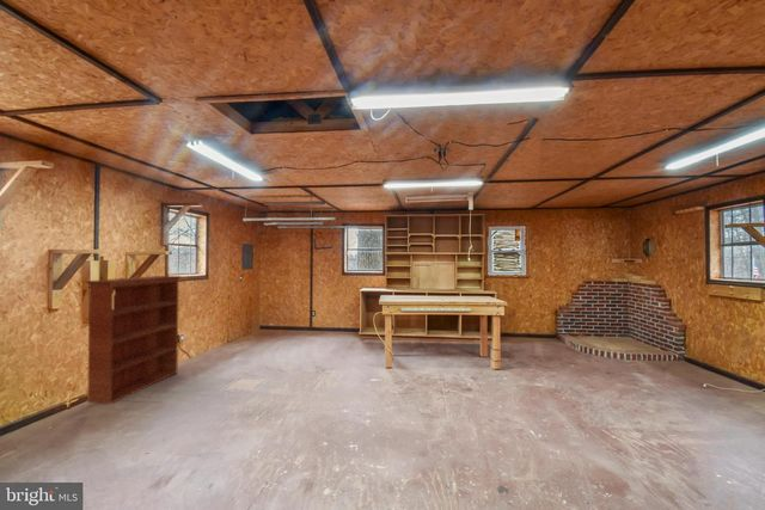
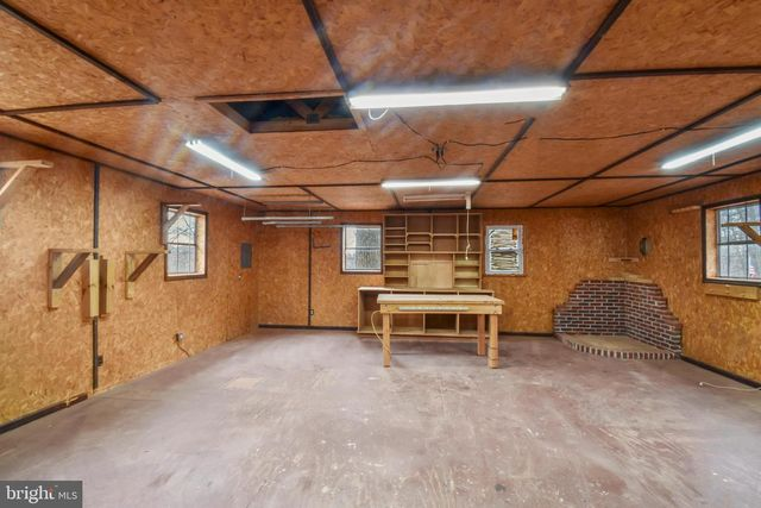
- bookcase [82,275,183,405]
